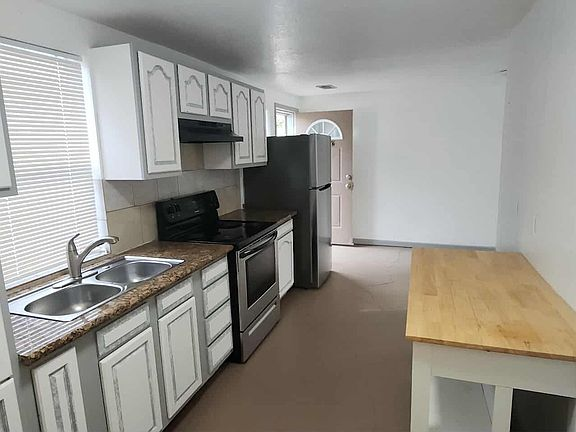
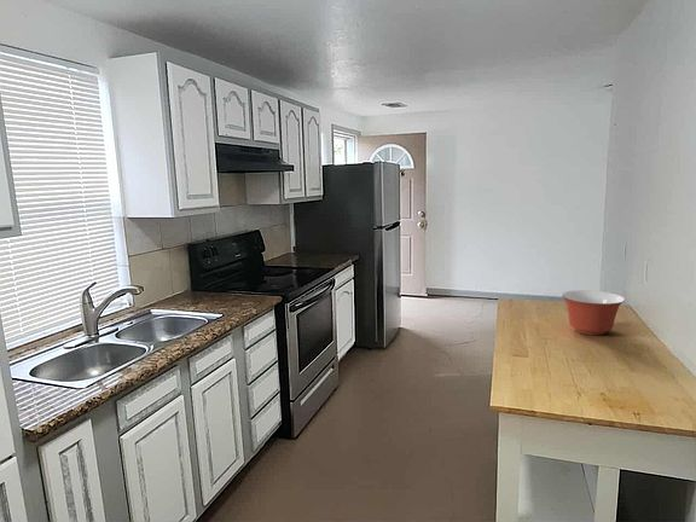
+ mixing bowl [561,289,626,336]
